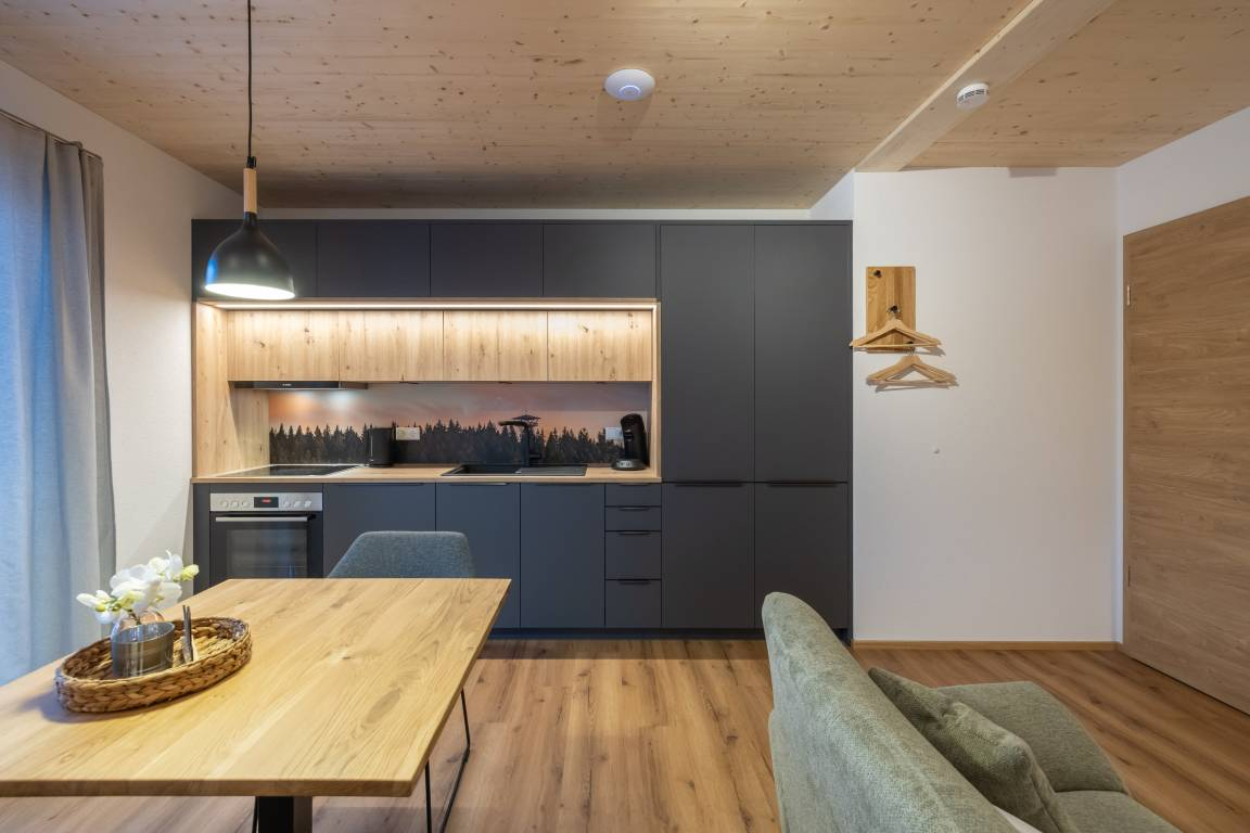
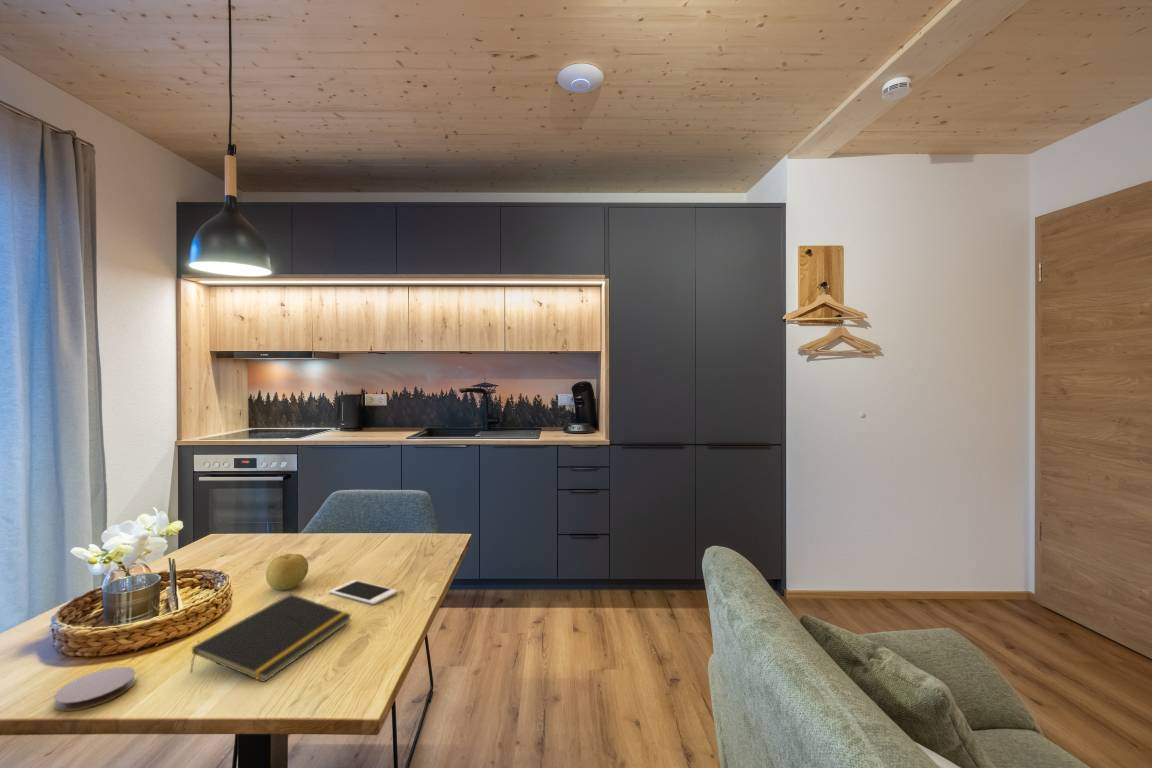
+ notepad [189,593,353,683]
+ coaster [53,666,137,712]
+ cell phone [328,579,399,606]
+ fruit [265,553,309,591]
